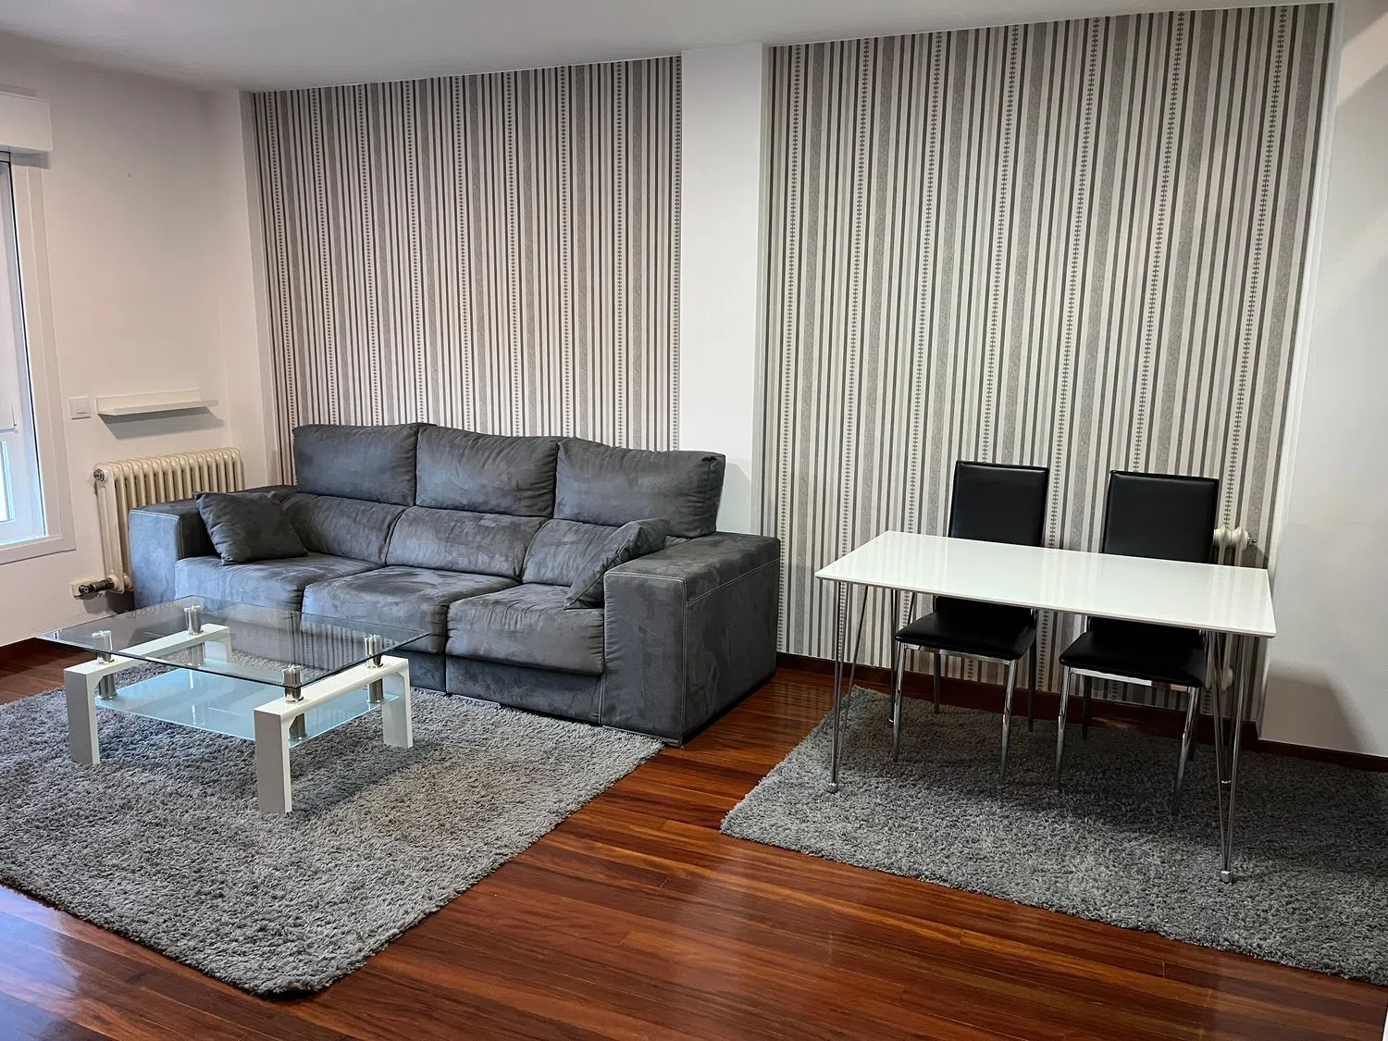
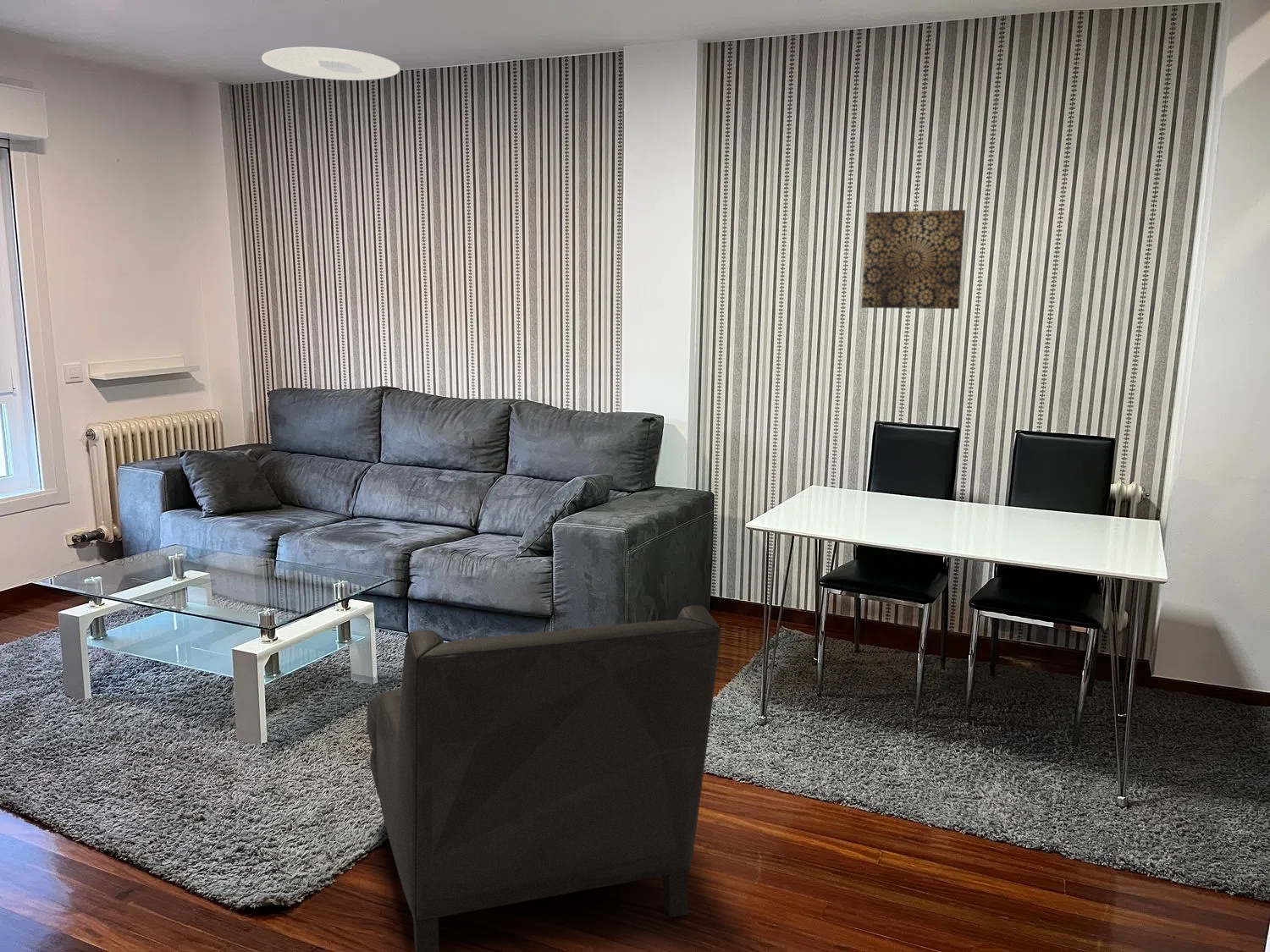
+ ceiling light [261,47,400,81]
+ wall art [861,209,966,310]
+ armchair [366,604,721,952]
